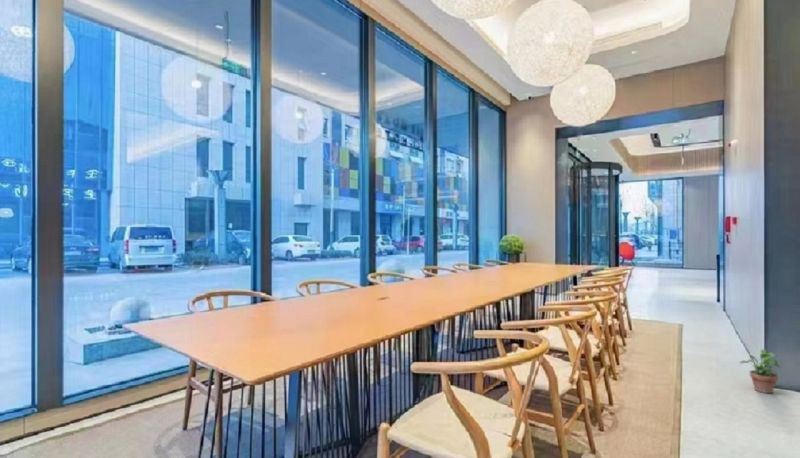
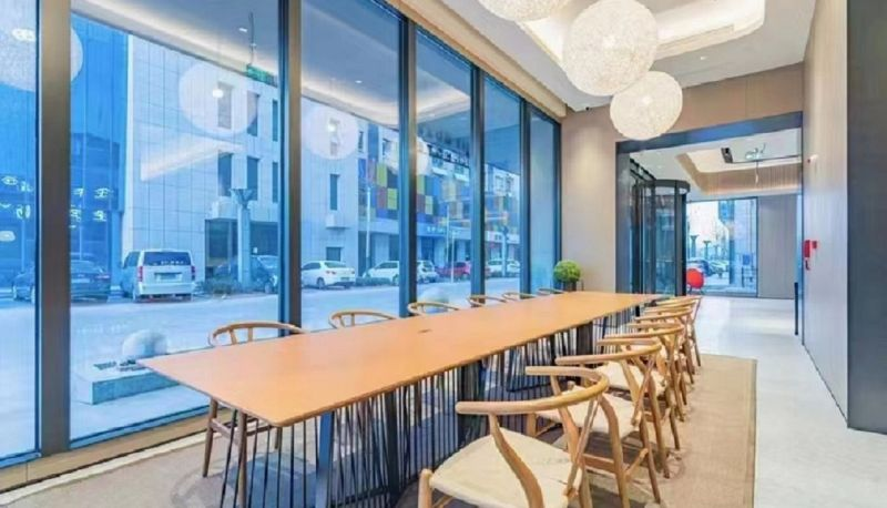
- potted plant [739,348,781,394]
